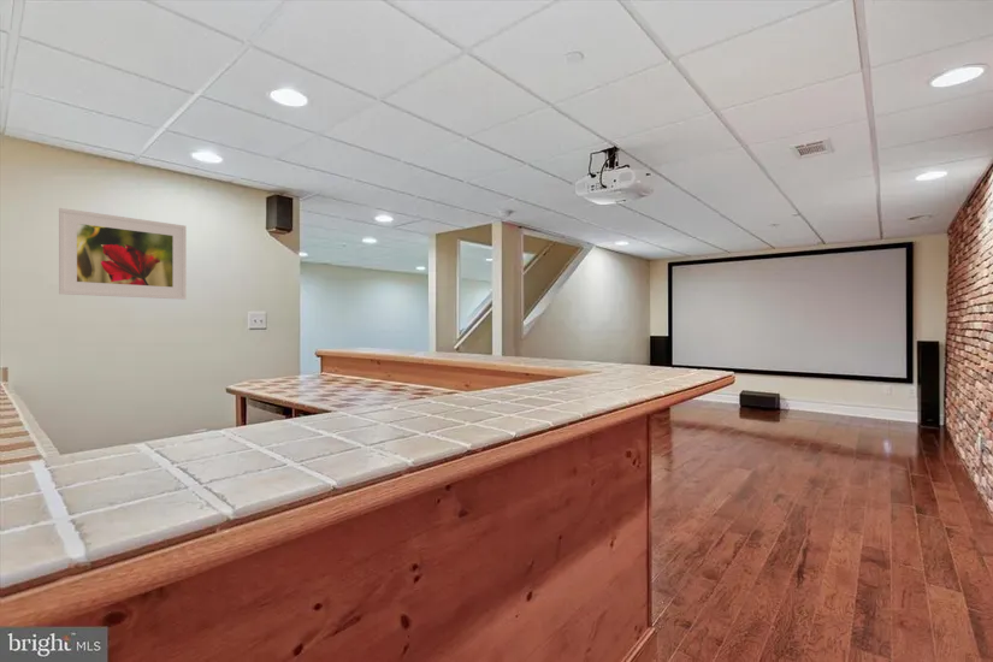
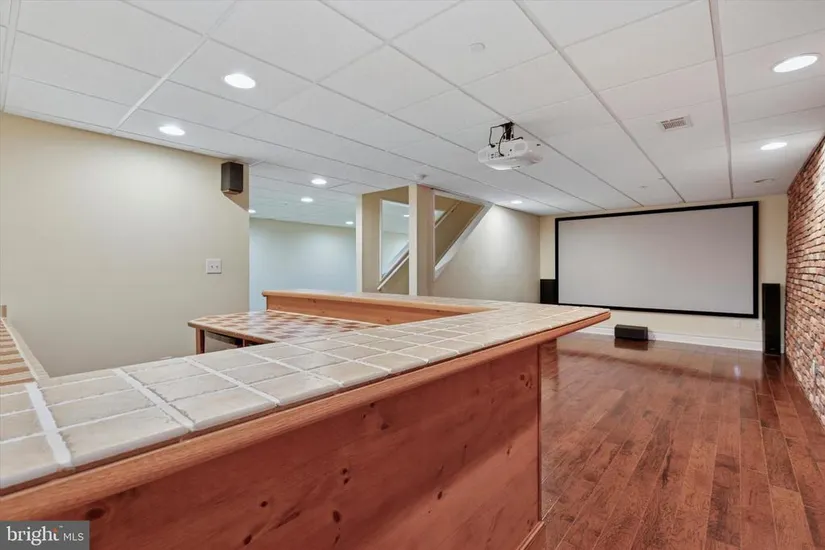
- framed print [58,207,188,301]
